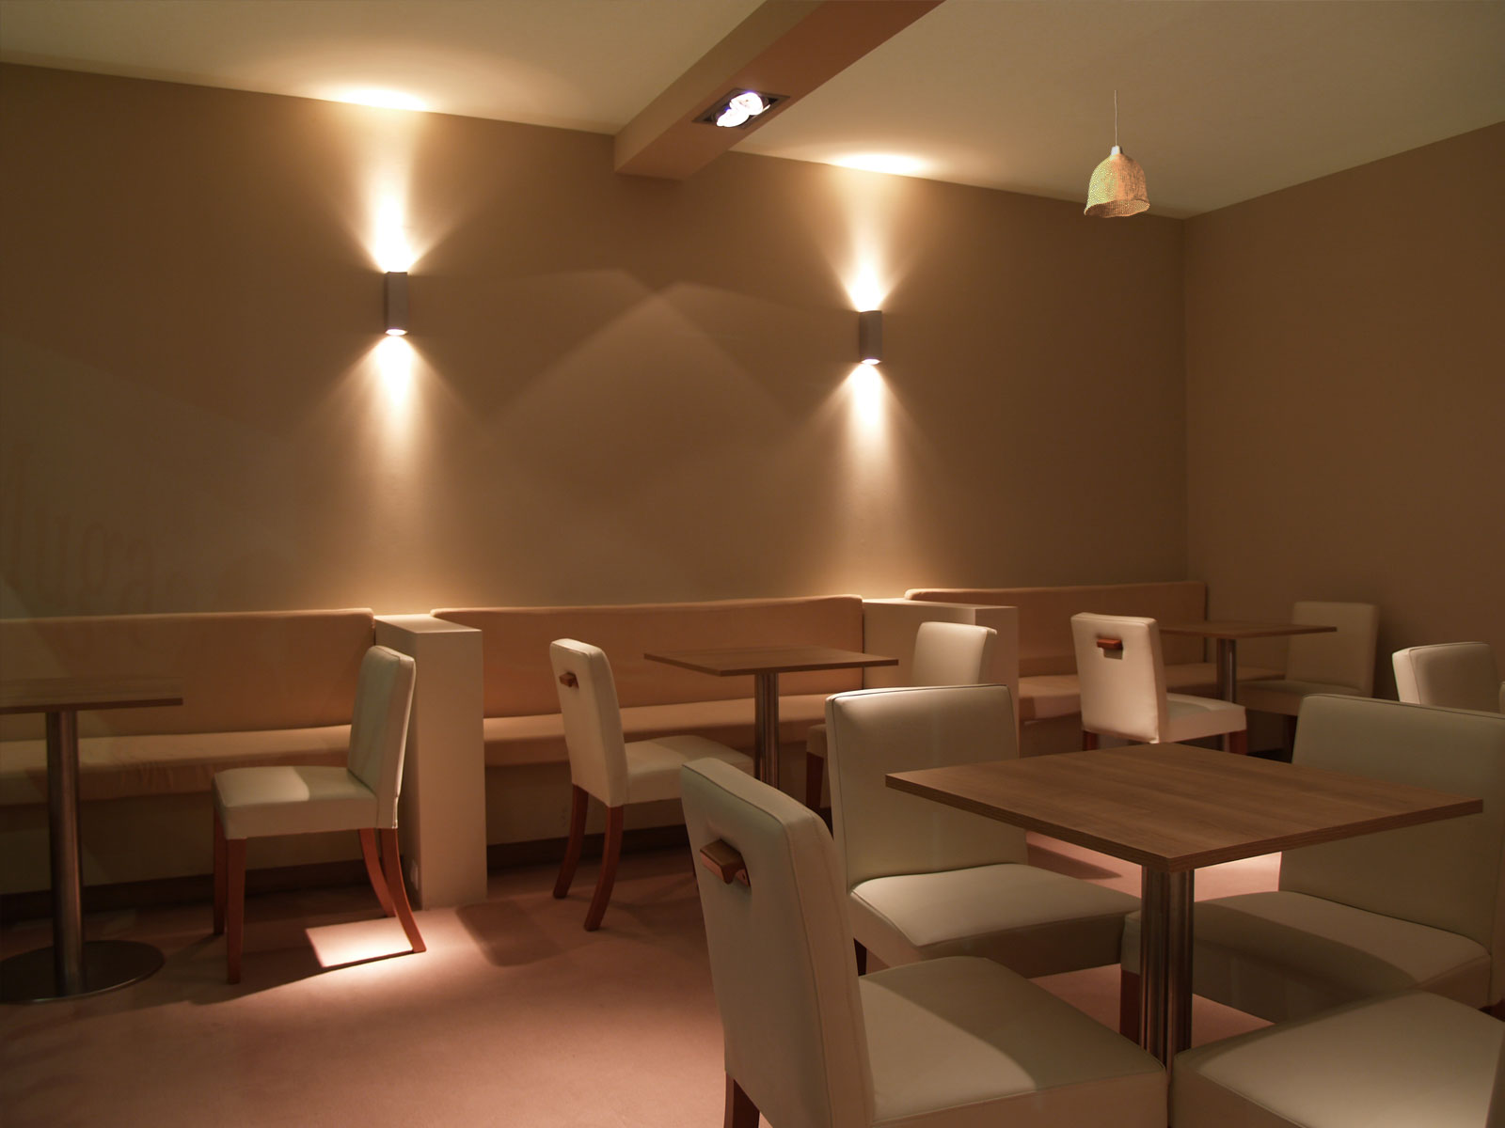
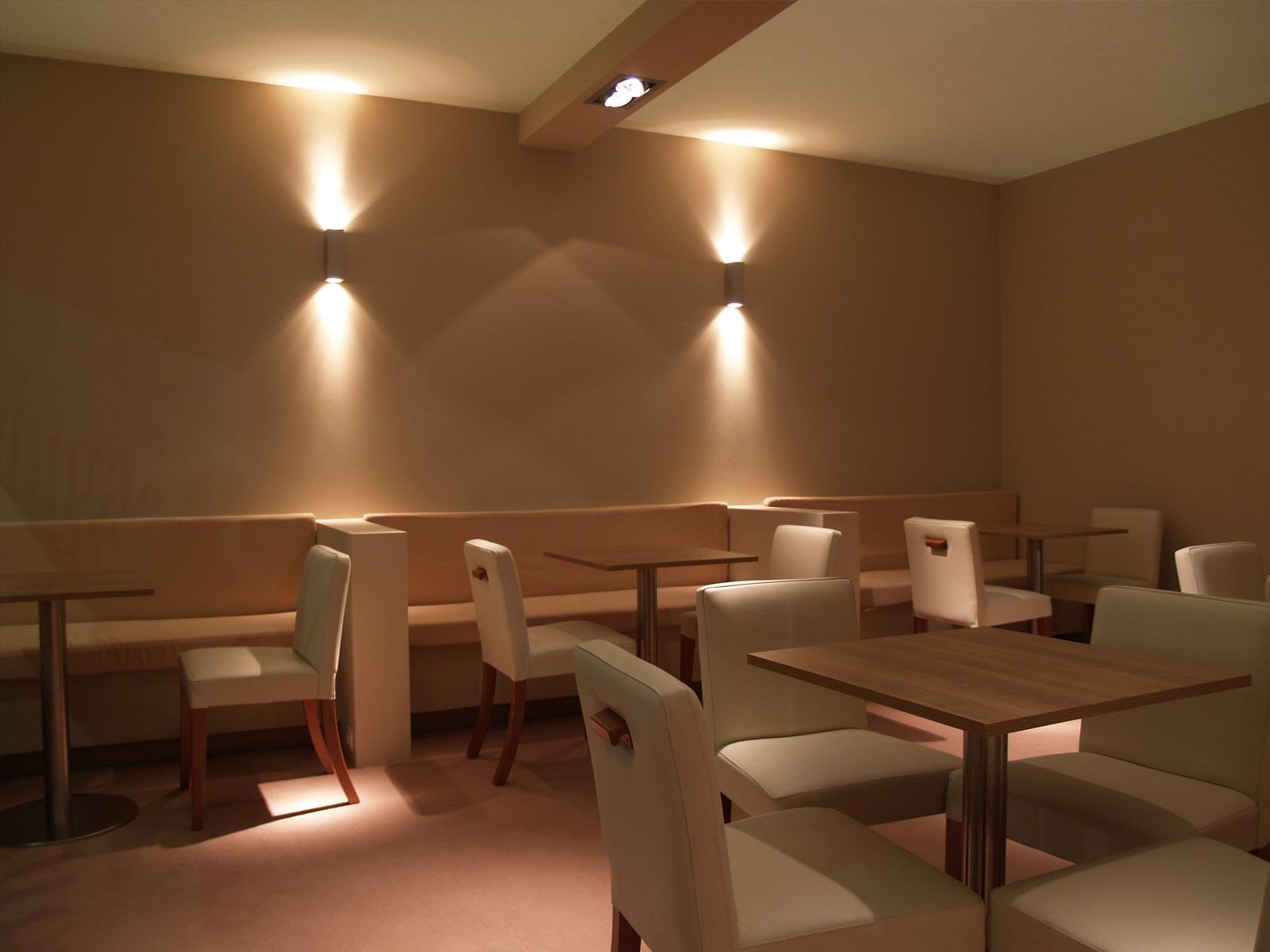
- pendant lamp [1083,89,1152,219]
